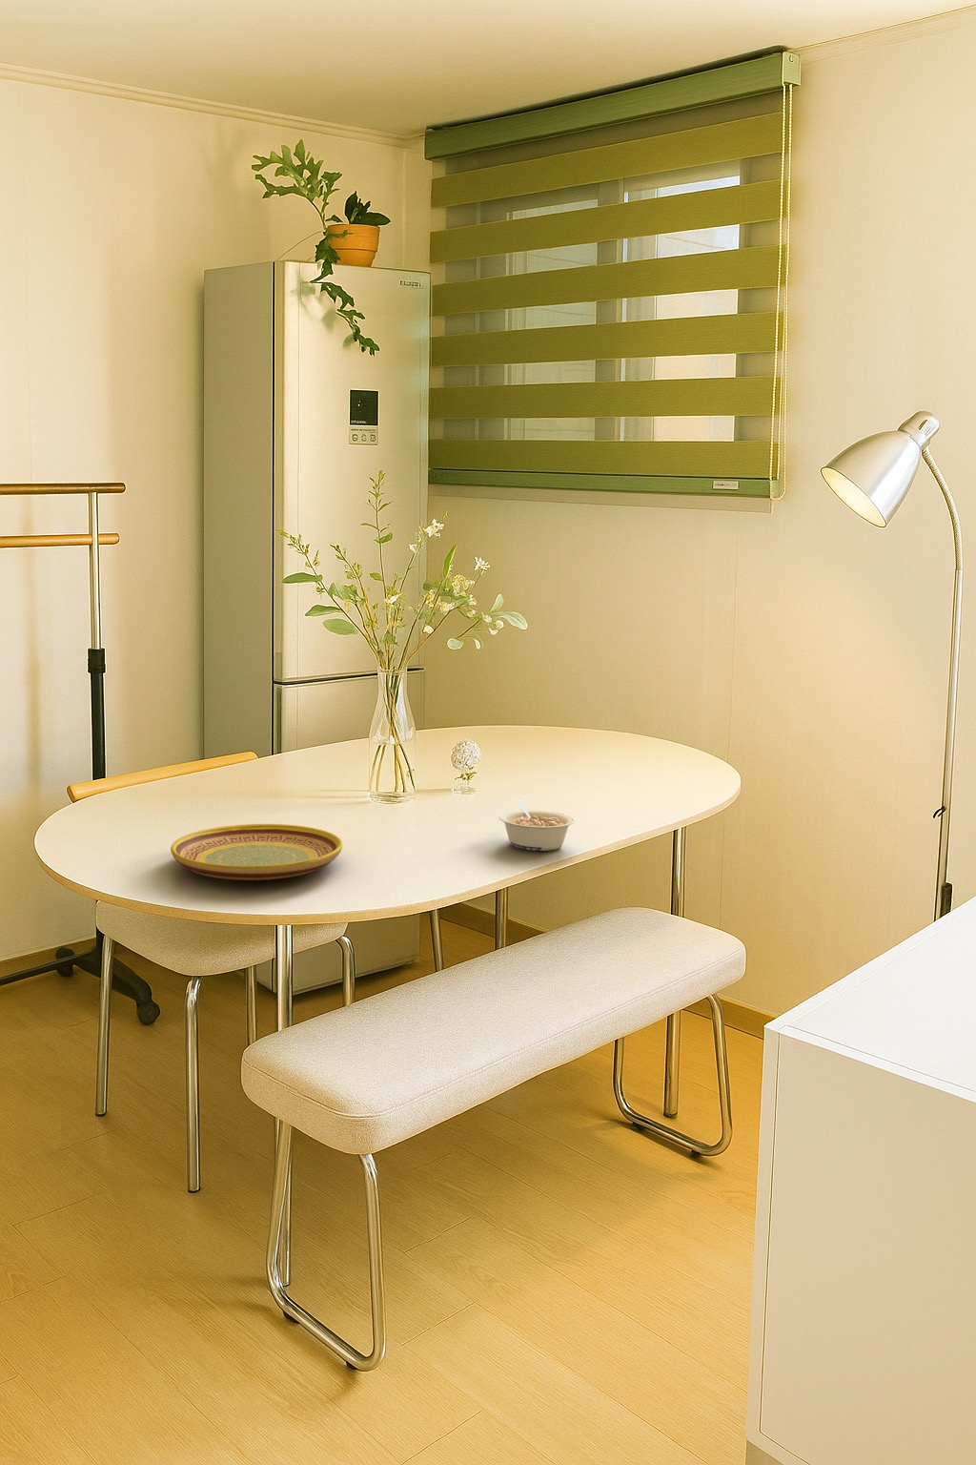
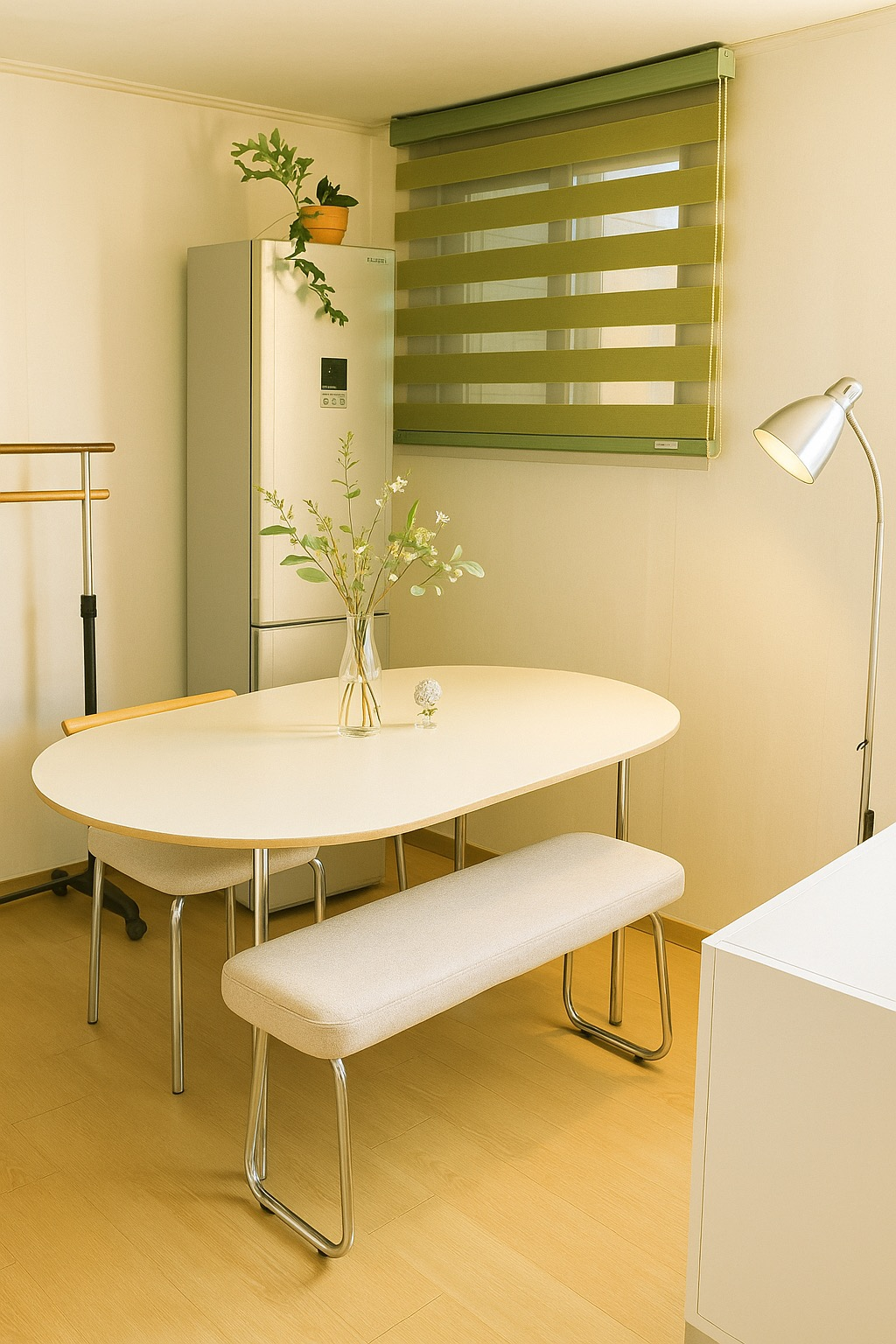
- plate [170,823,343,882]
- legume [498,799,575,851]
